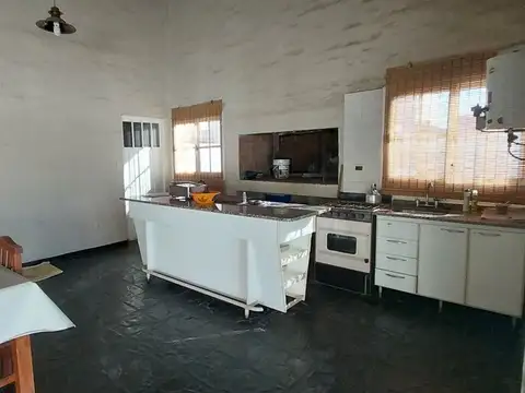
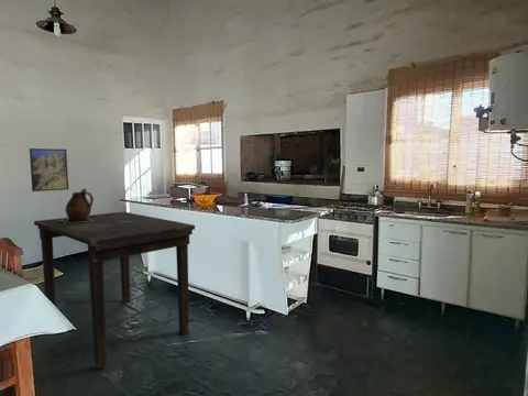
+ ceramic pitcher [61,188,95,223]
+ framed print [29,147,69,193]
+ dining table [33,211,196,370]
